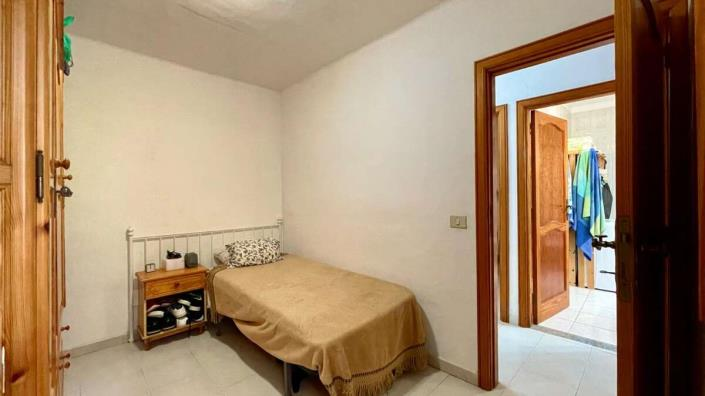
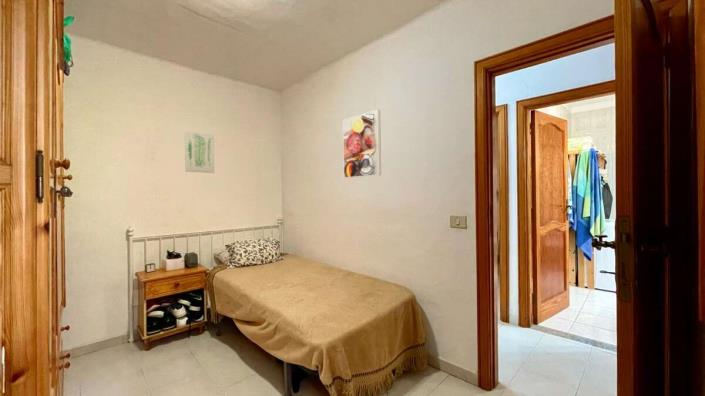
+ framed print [342,109,382,179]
+ wall art [184,130,215,174]
